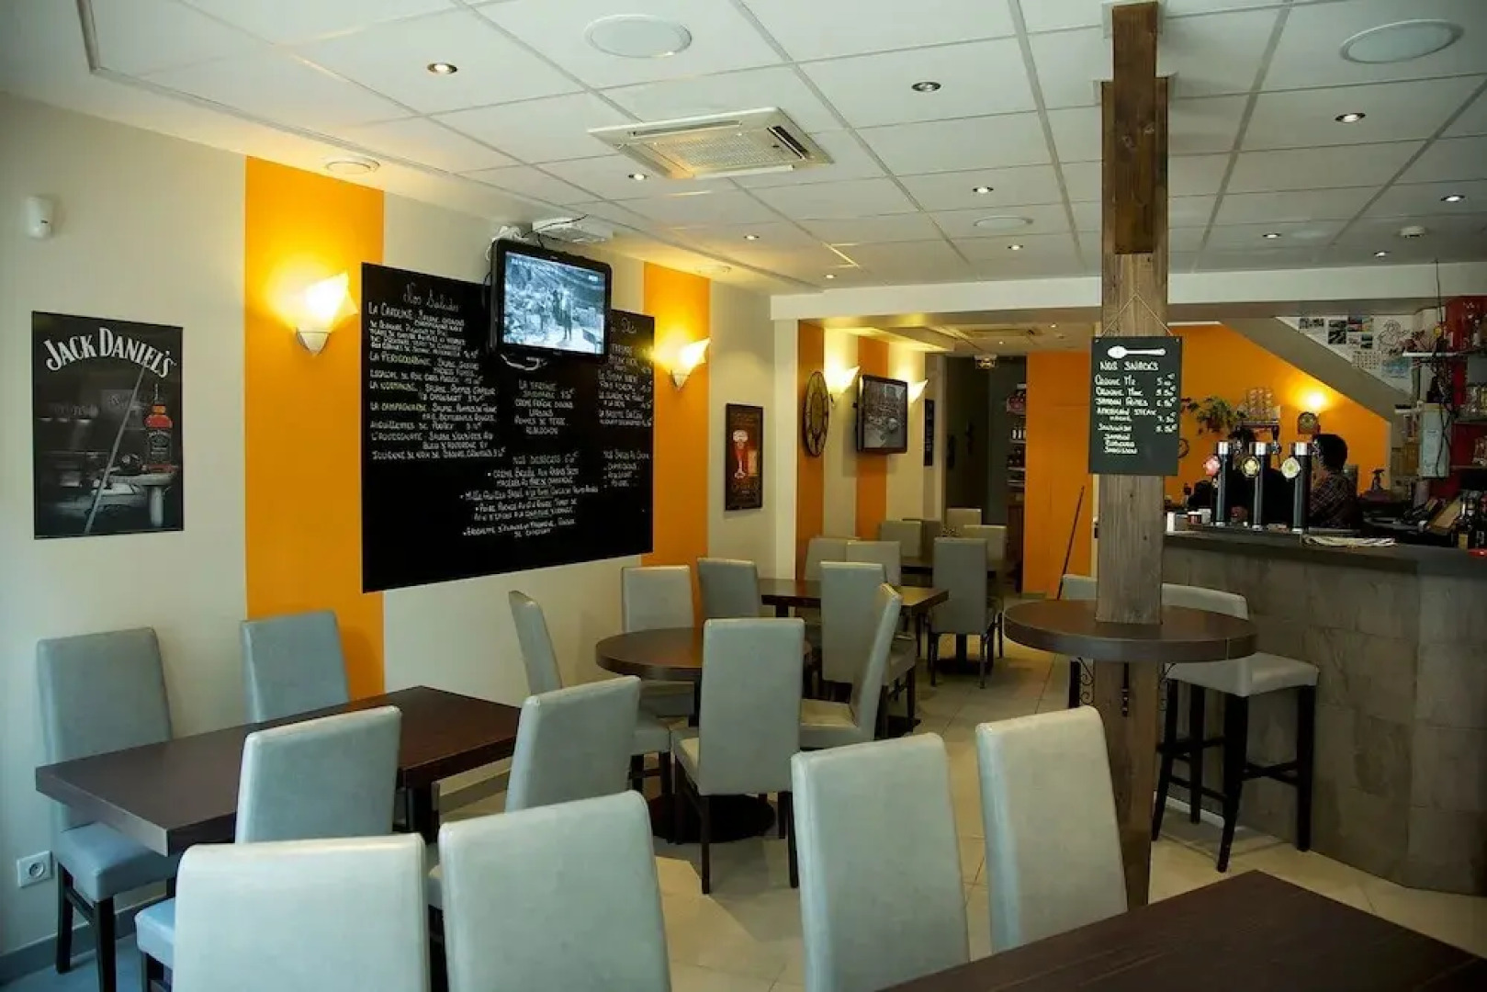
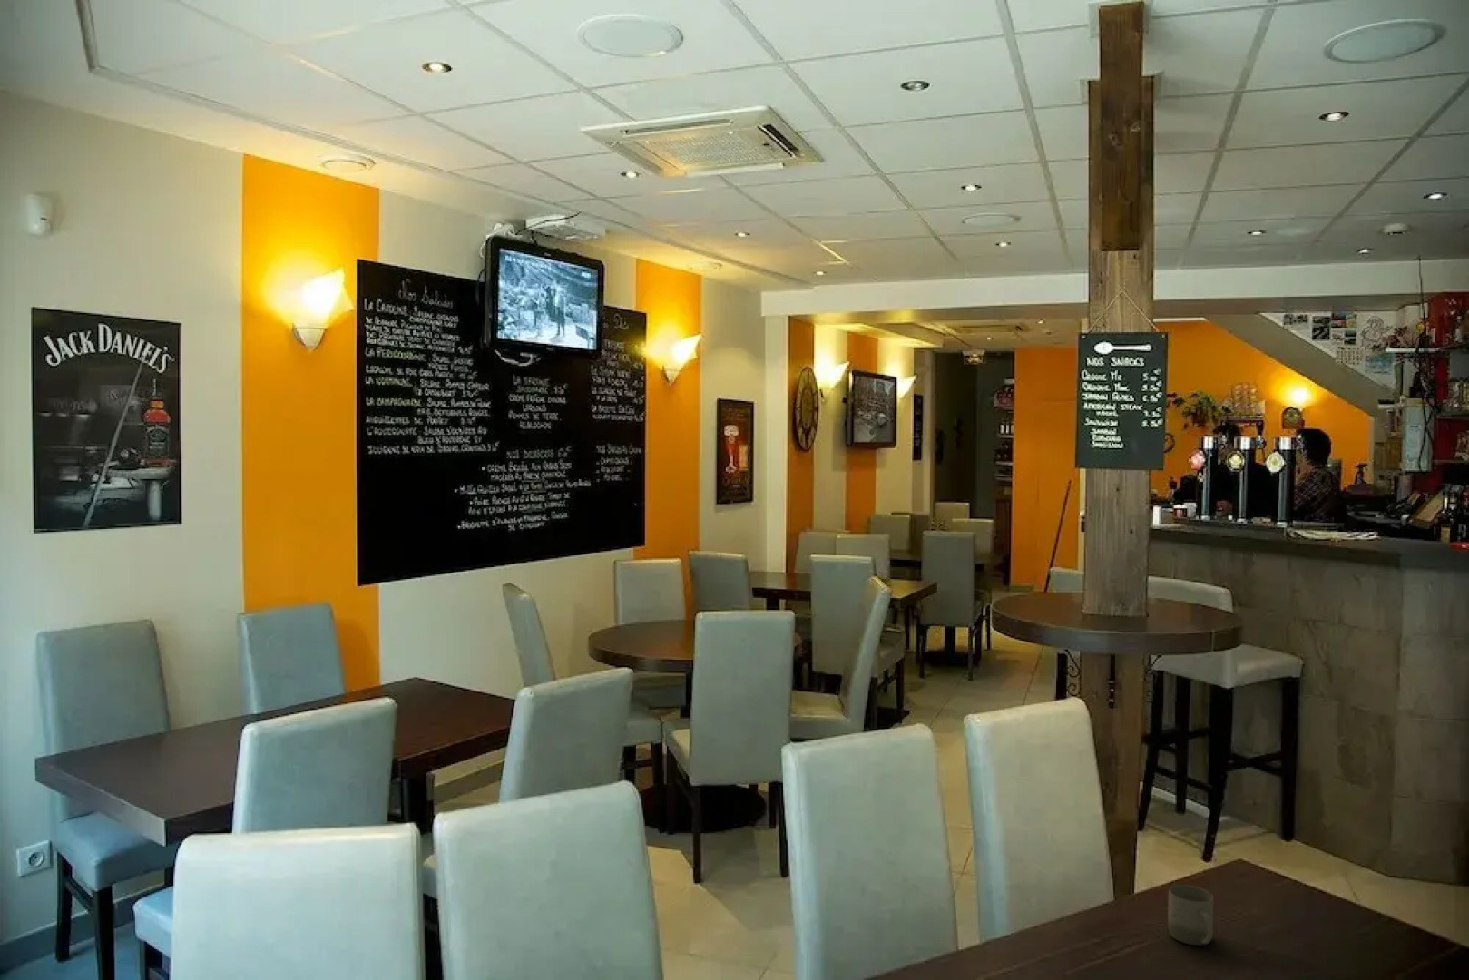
+ cup [1167,884,1214,946]
